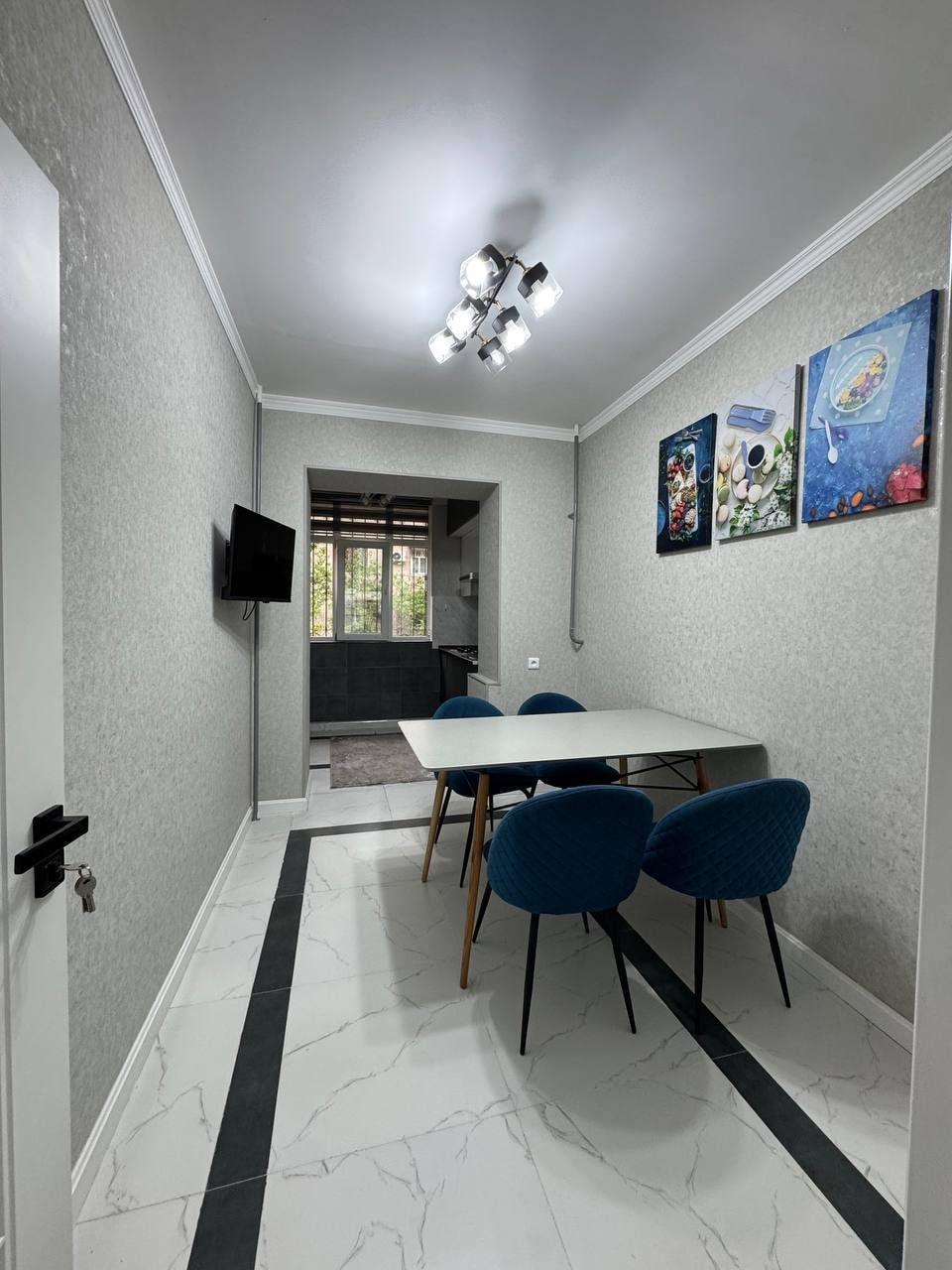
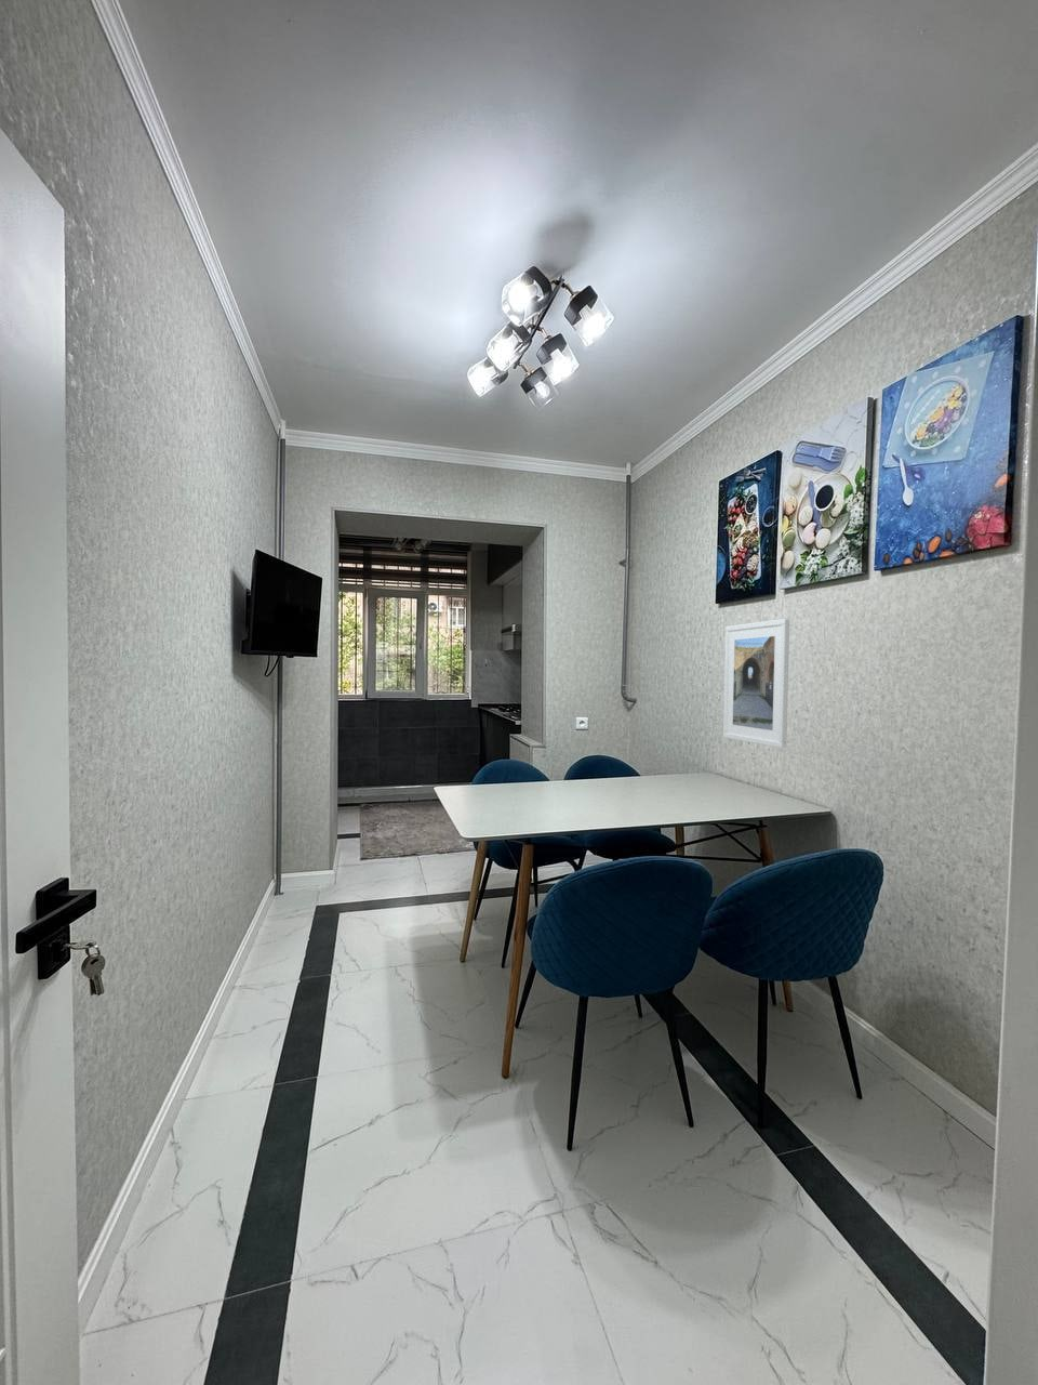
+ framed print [722,618,790,749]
